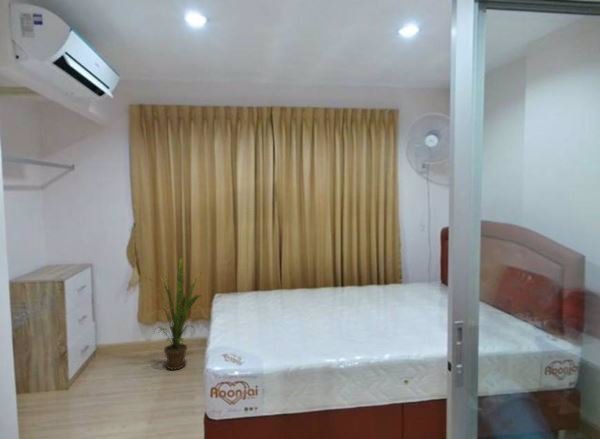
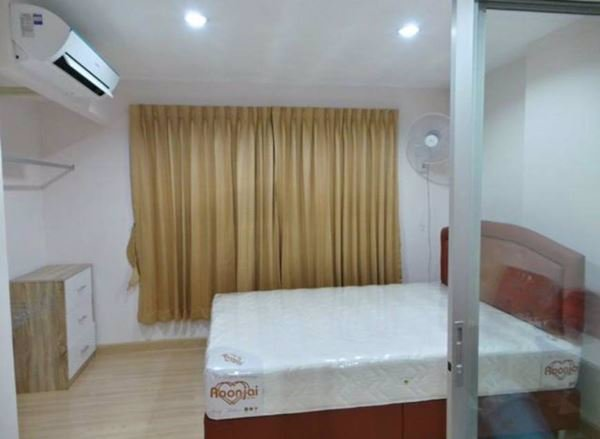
- house plant [146,257,203,371]
